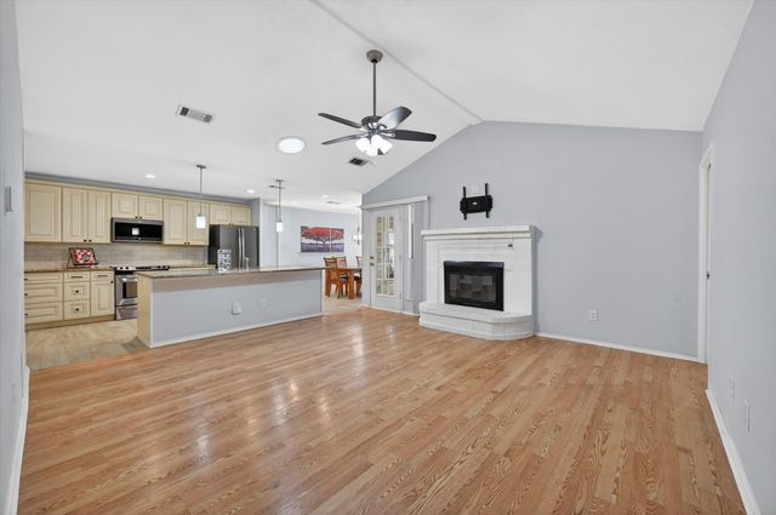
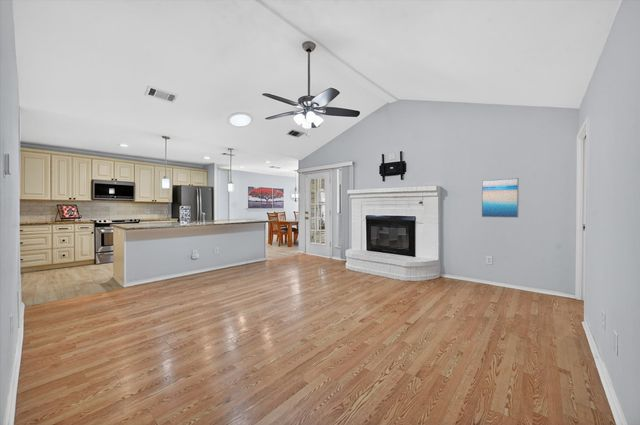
+ wall art [481,177,520,219]
